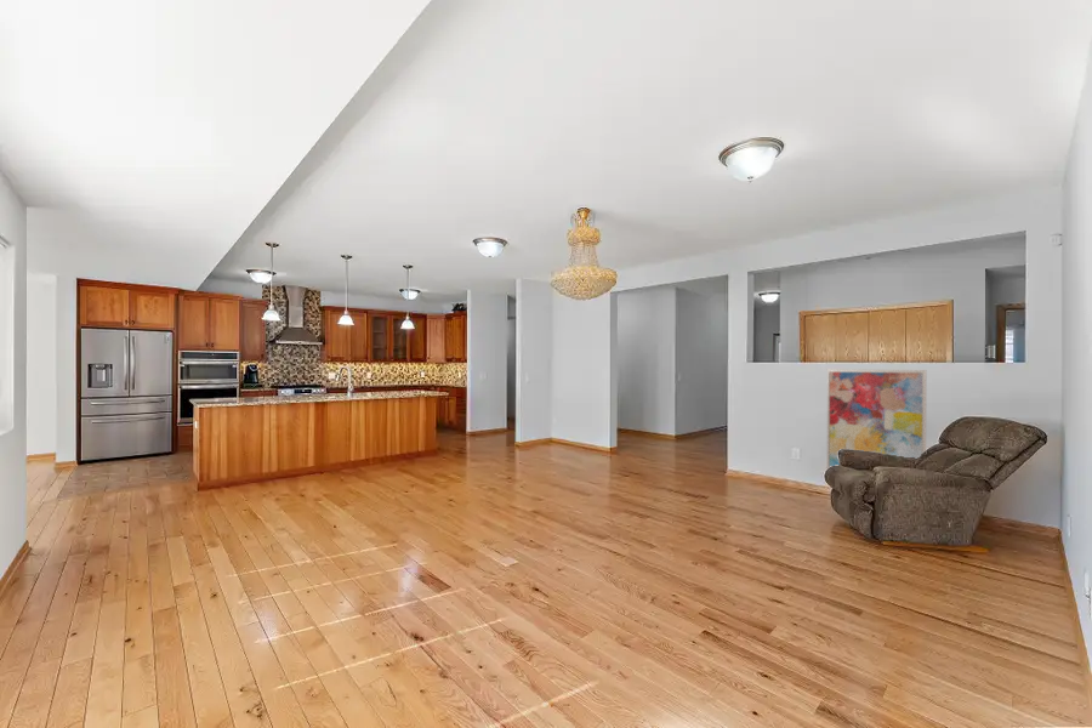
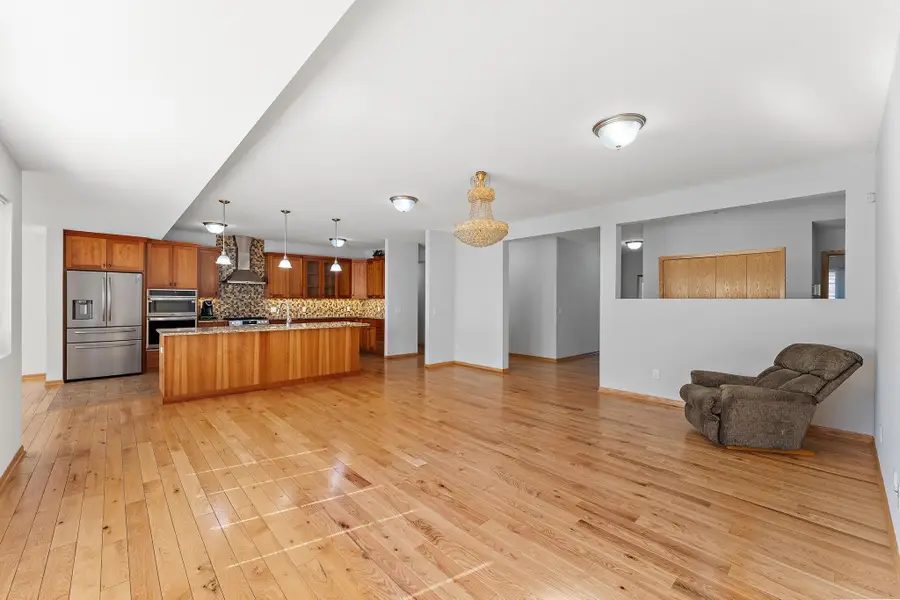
- wall art [826,368,927,470]
